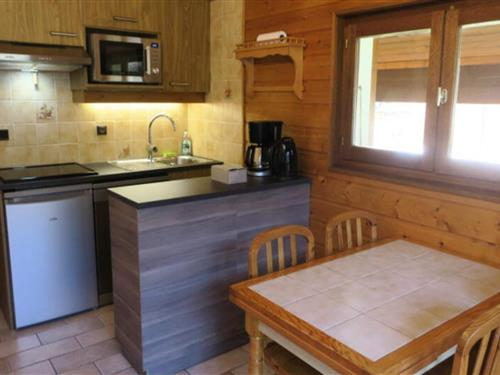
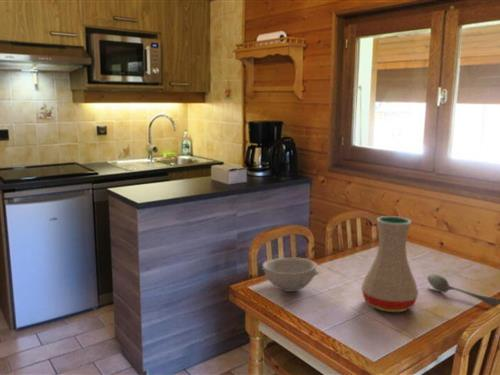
+ bowl [261,257,320,293]
+ spoon [426,273,500,308]
+ vase [360,215,419,313]
